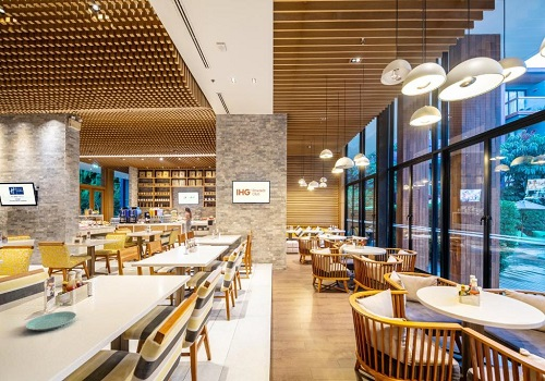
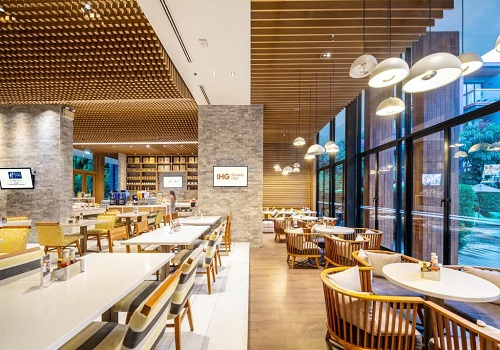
- plate [24,310,77,332]
